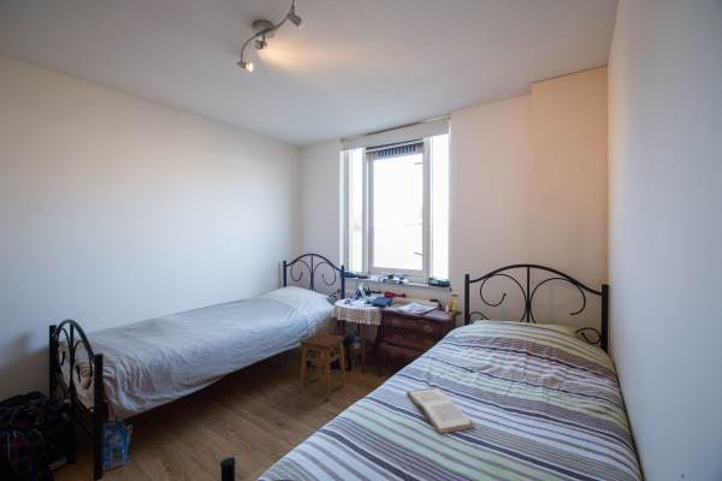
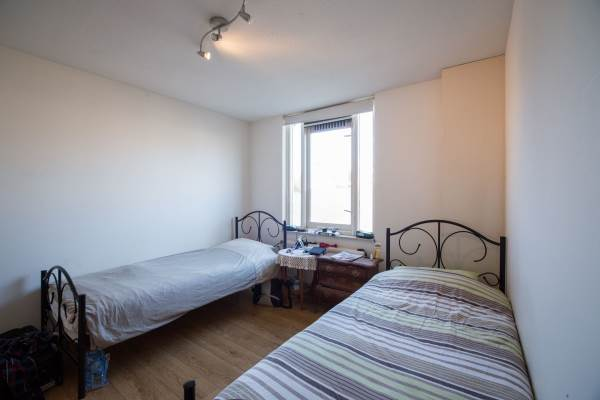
- book [406,387,475,434]
- stool [298,332,347,400]
